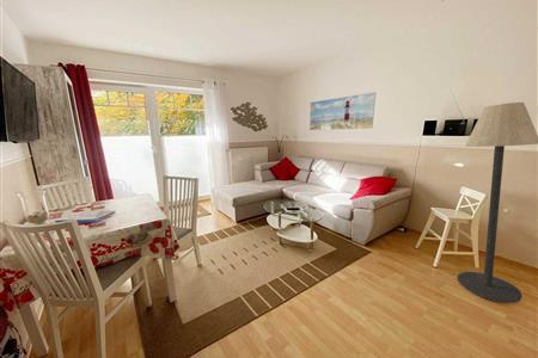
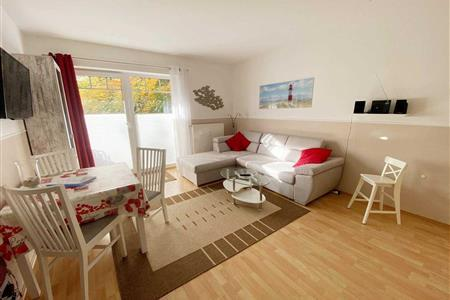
- floor lamp [457,101,538,304]
